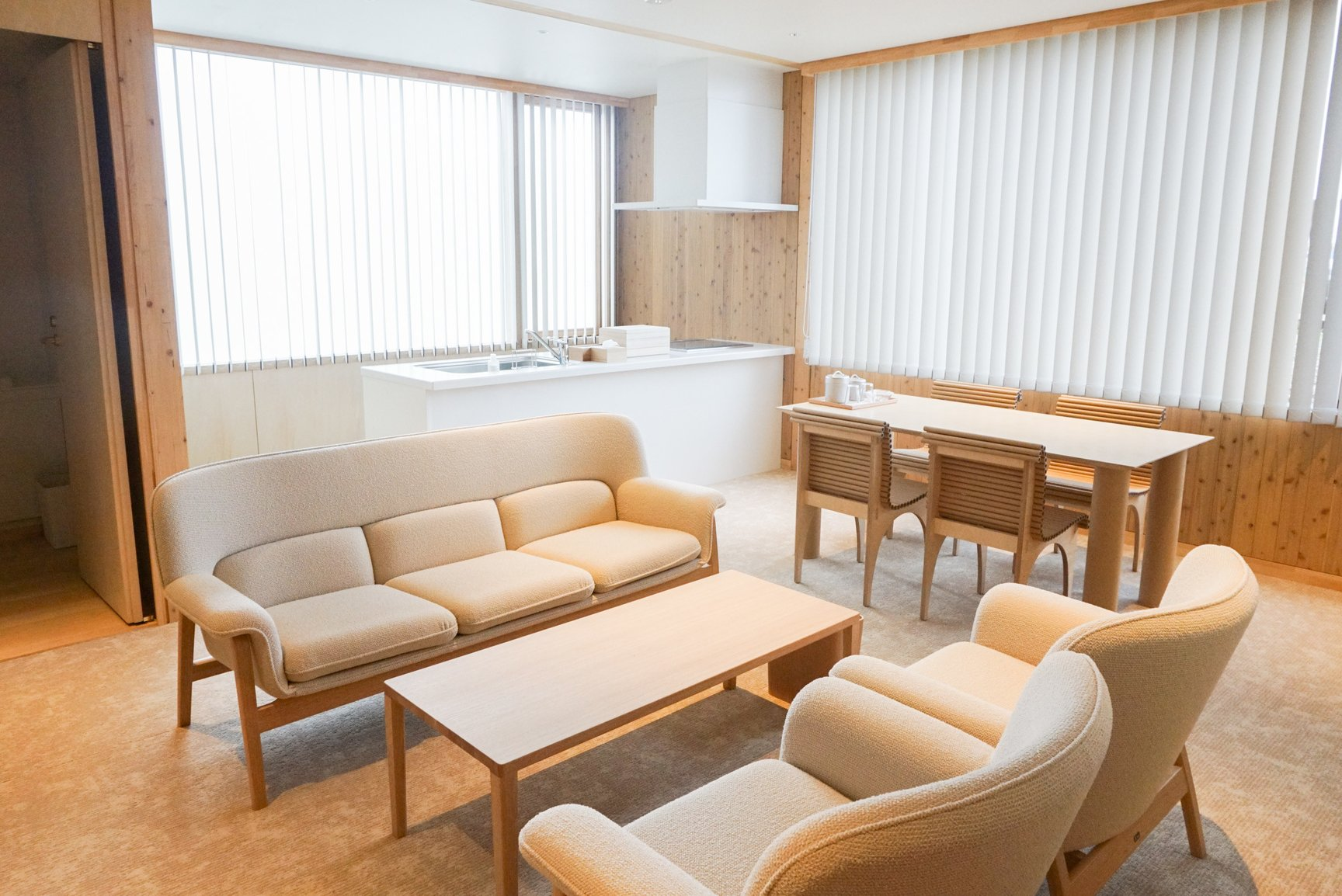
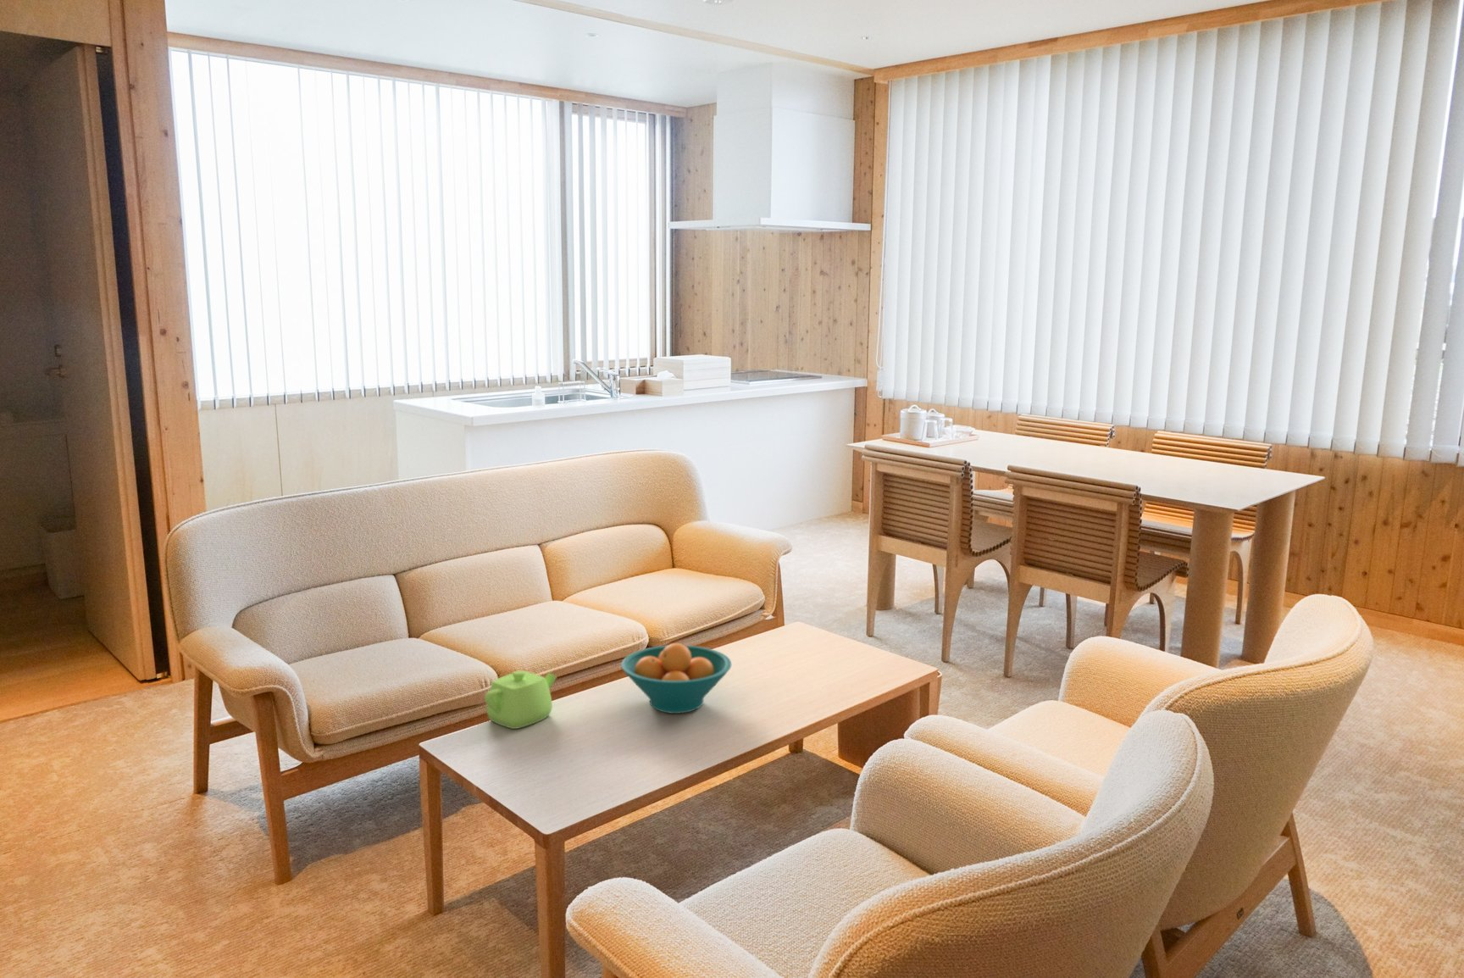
+ fruit bowl [620,643,732,715]
+ teapot [483,669,557,730]
